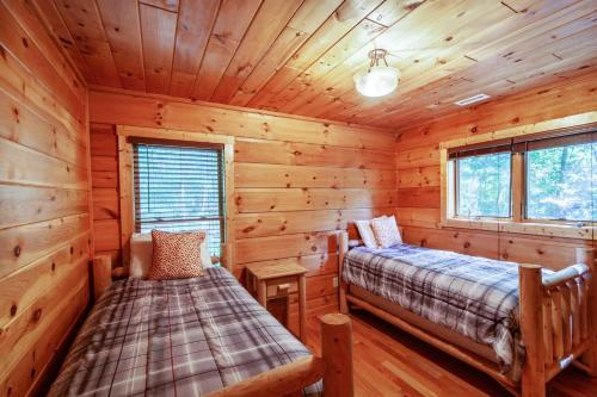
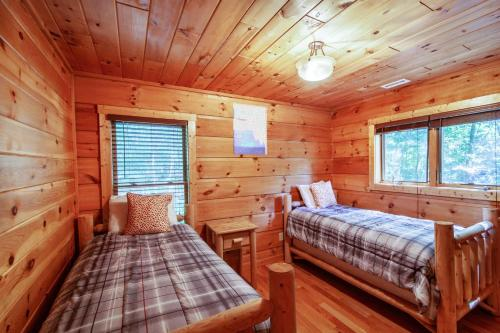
+ wall art [232,103,268,156]
